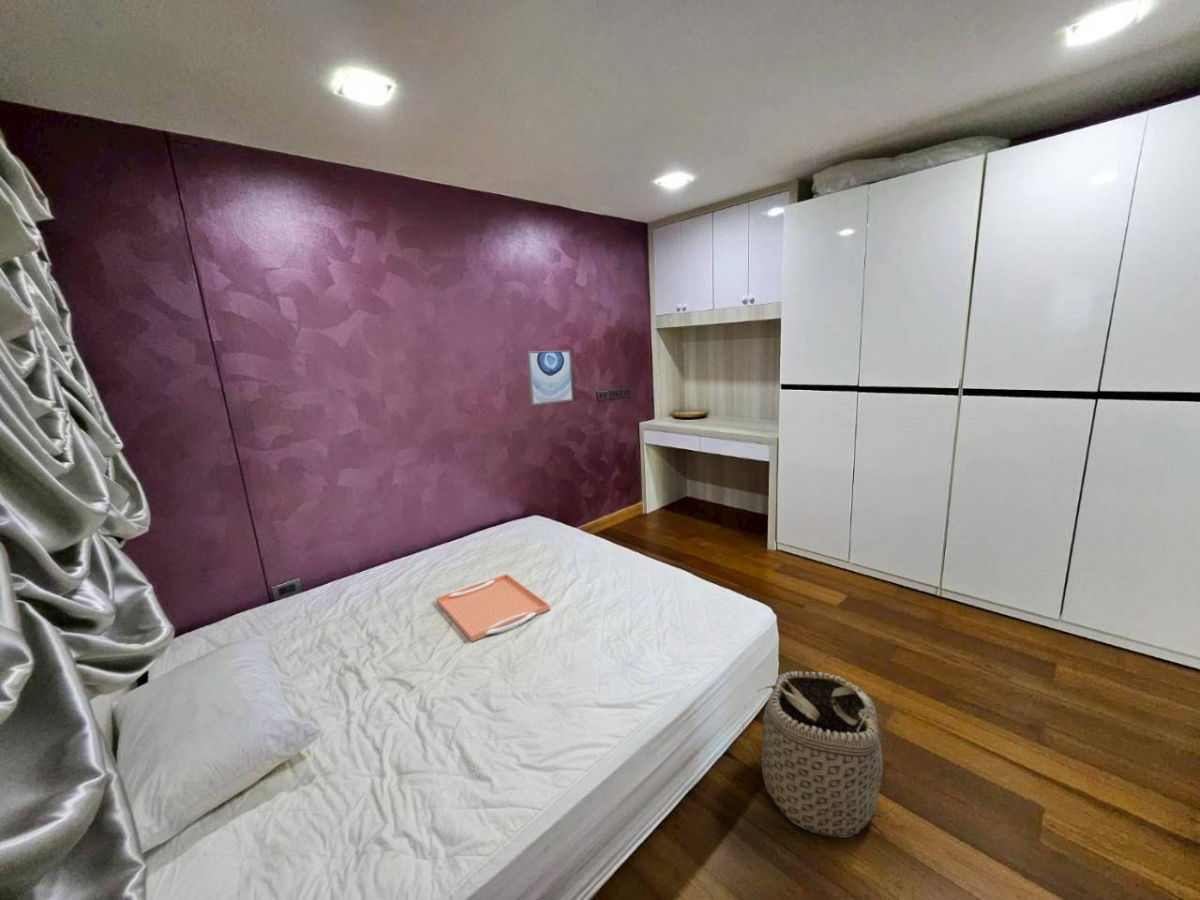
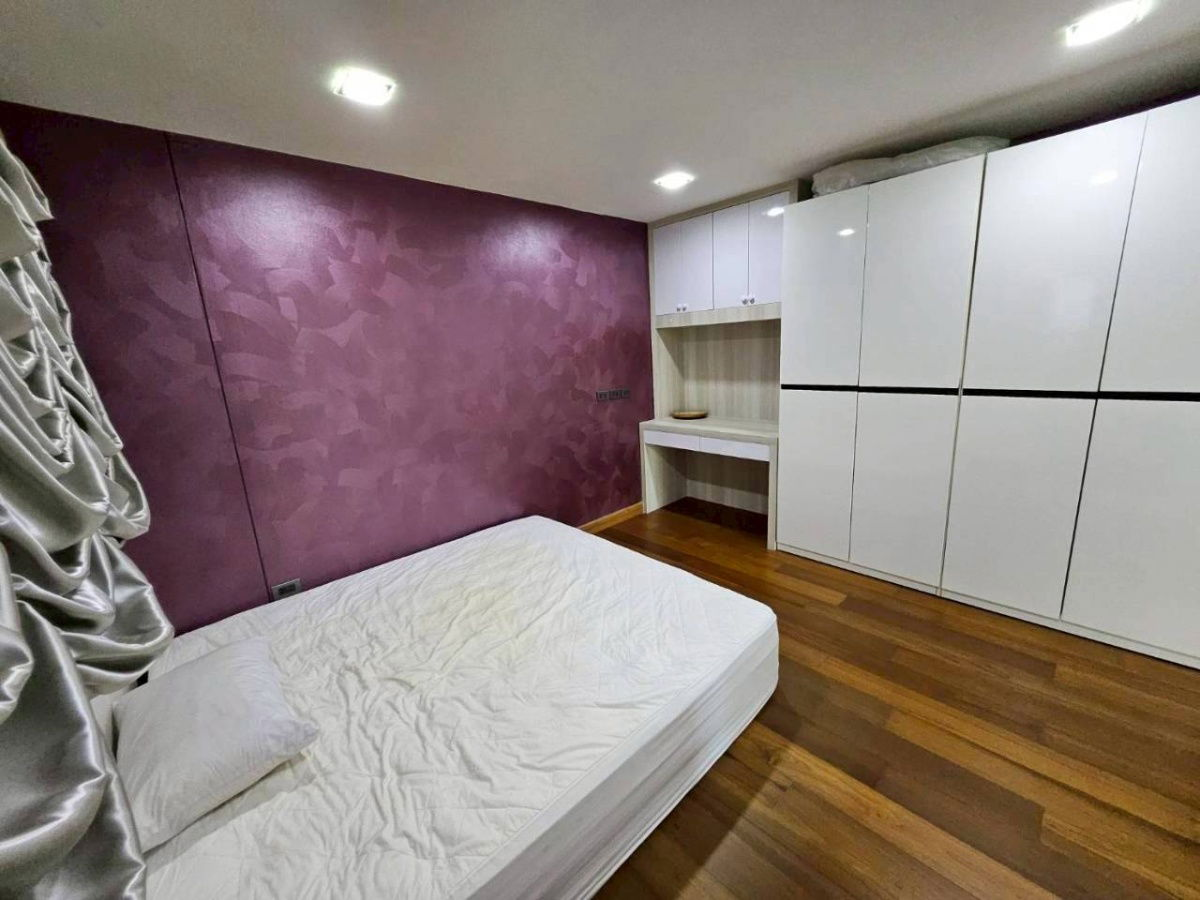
- basket [741,670,896,838]
- wall art [525,350,574,406]
- serving tray [435,573,551,643]
